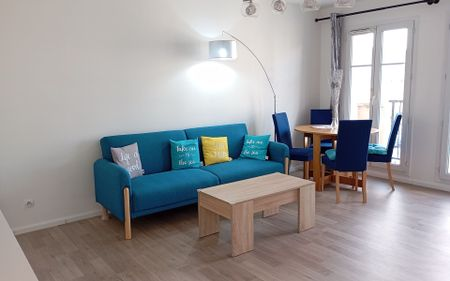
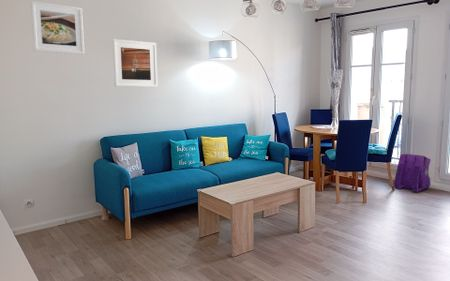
+ backpack [393,153,432,193]
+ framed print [30,0,85,55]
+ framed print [112,38,158,88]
